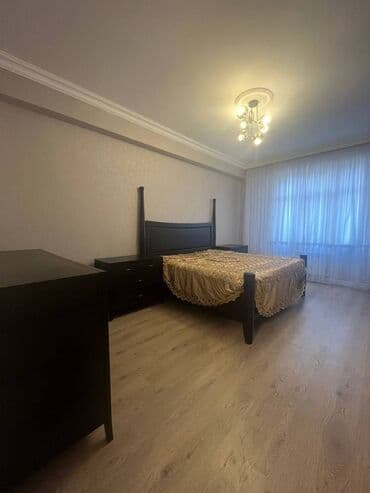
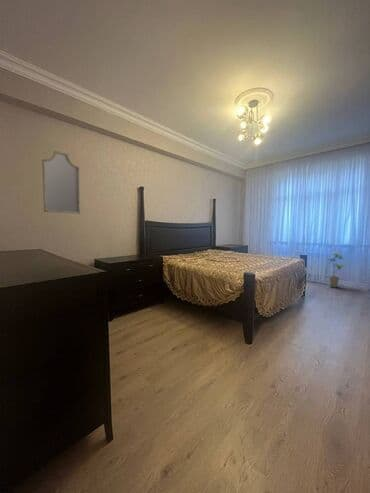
+ house plant [328,252,352,288]
+ home mirror [41,150,81,215]
